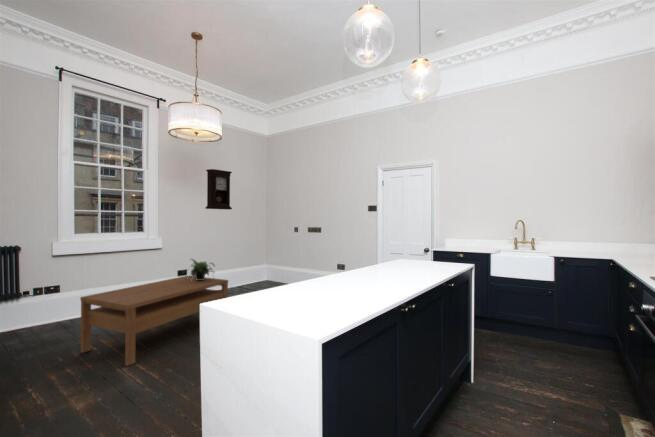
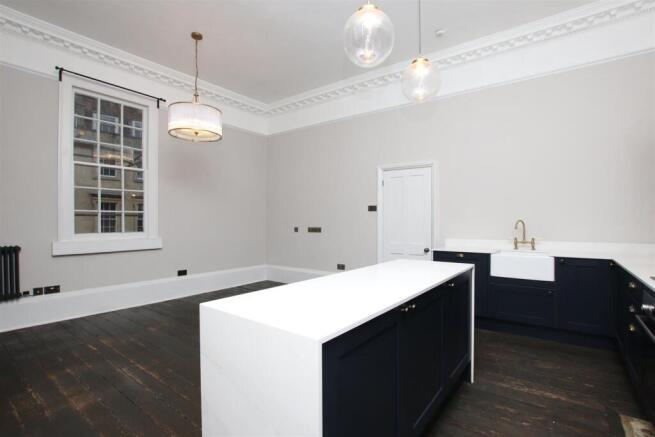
- pendulum clock [204,168,233,210]
- potted plant [181,258,216,281]
- coffee table [79,275,229,367]
